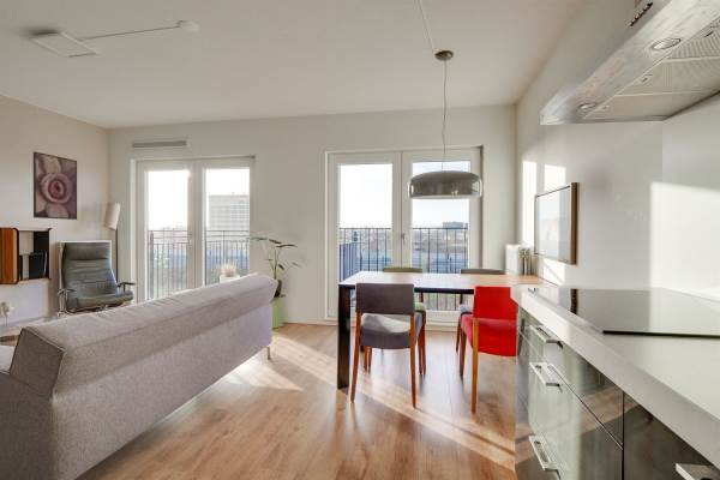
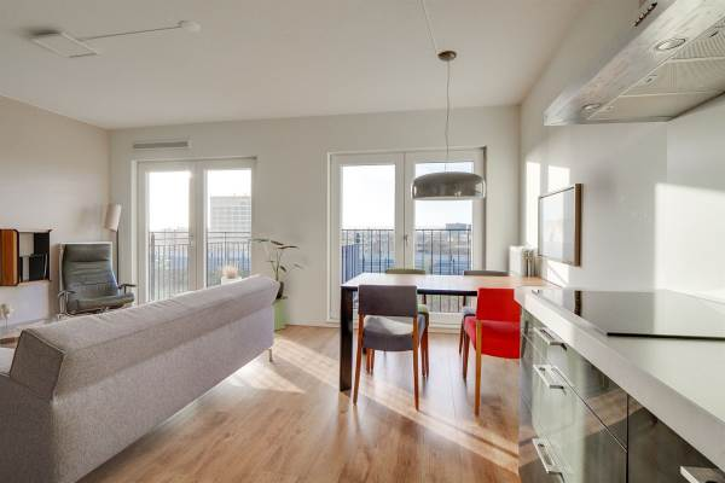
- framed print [32,150,78,221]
